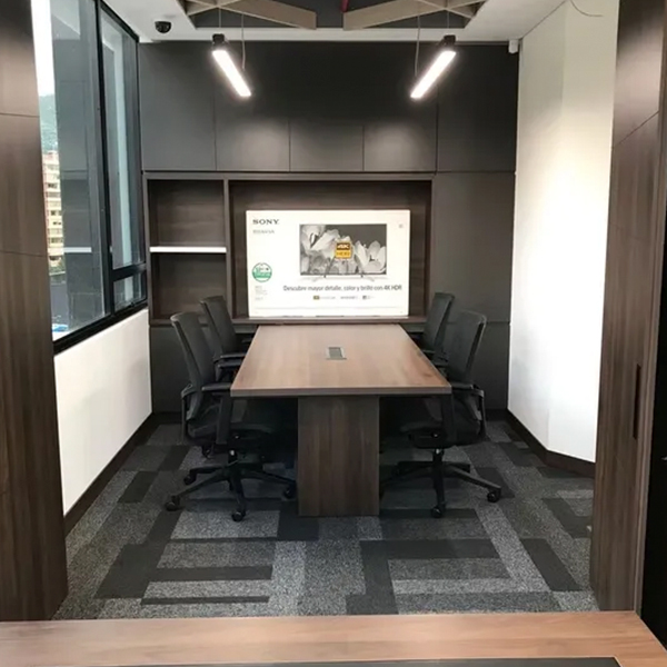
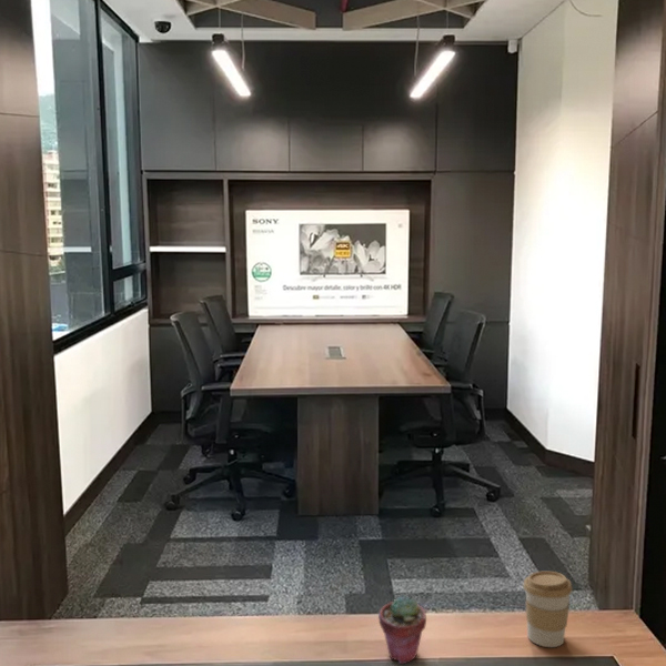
+ potted succulent [377,595,427,665]
+ coffee cup [522,571,574,648]
